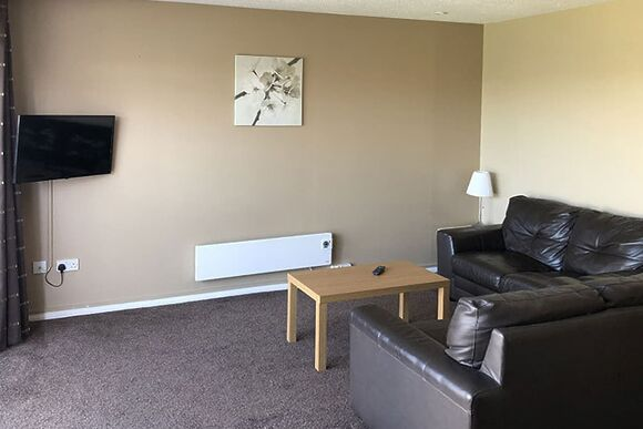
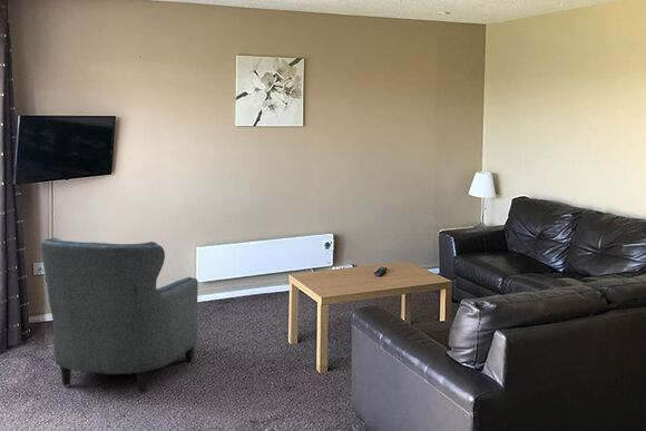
+ armchair [40,236,199,393]
